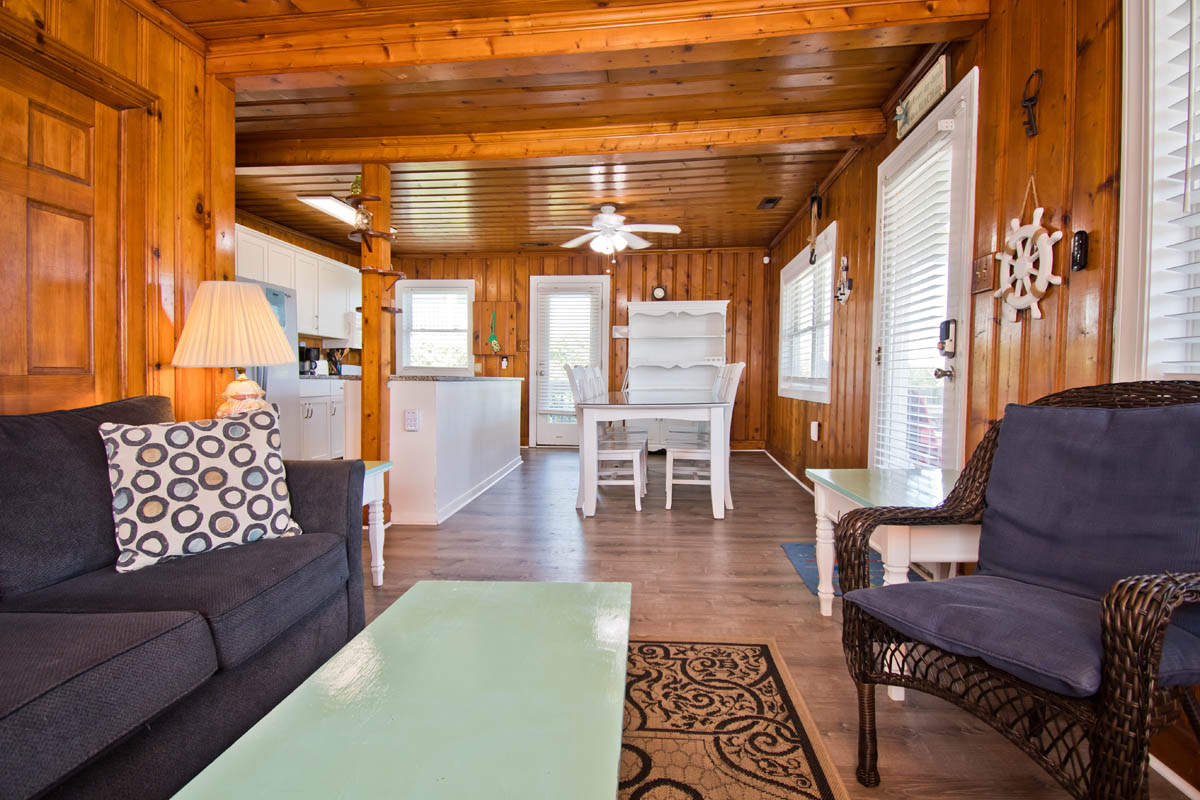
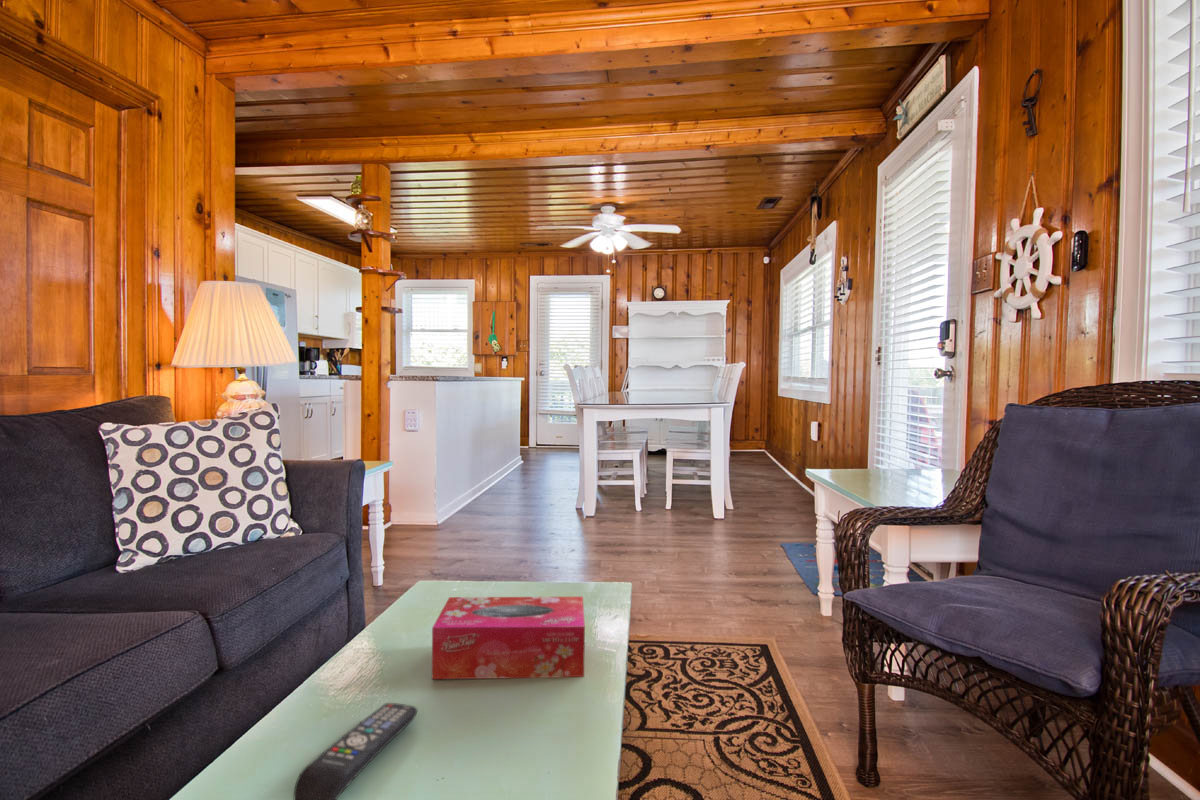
+ tissue box [431,596,586,680]
+ remote control [293,702,419,800]
